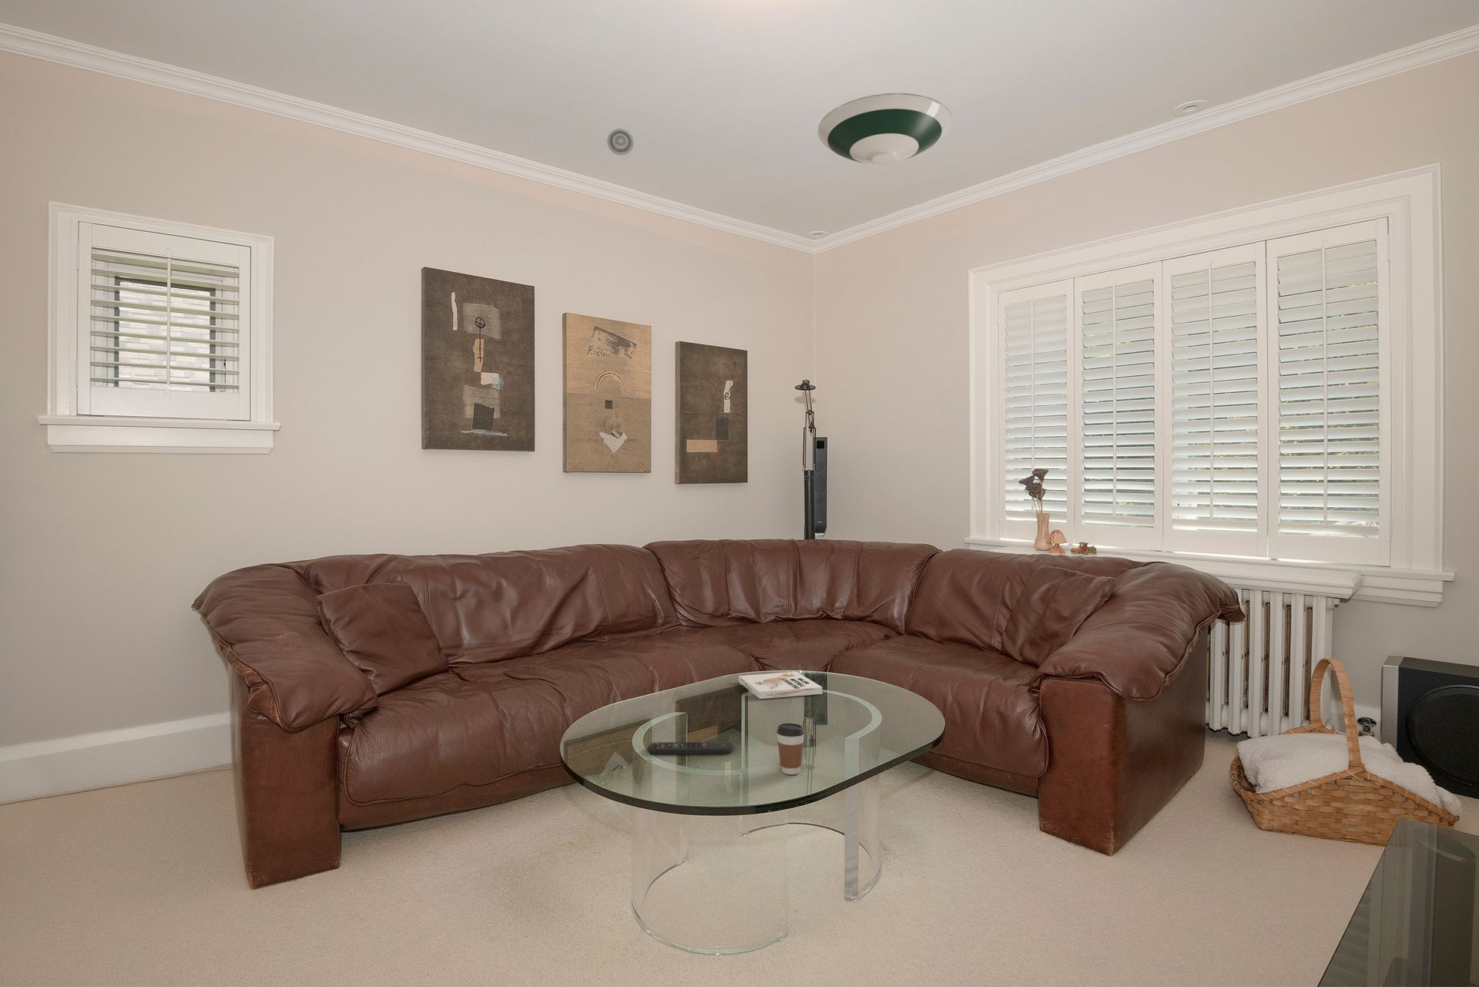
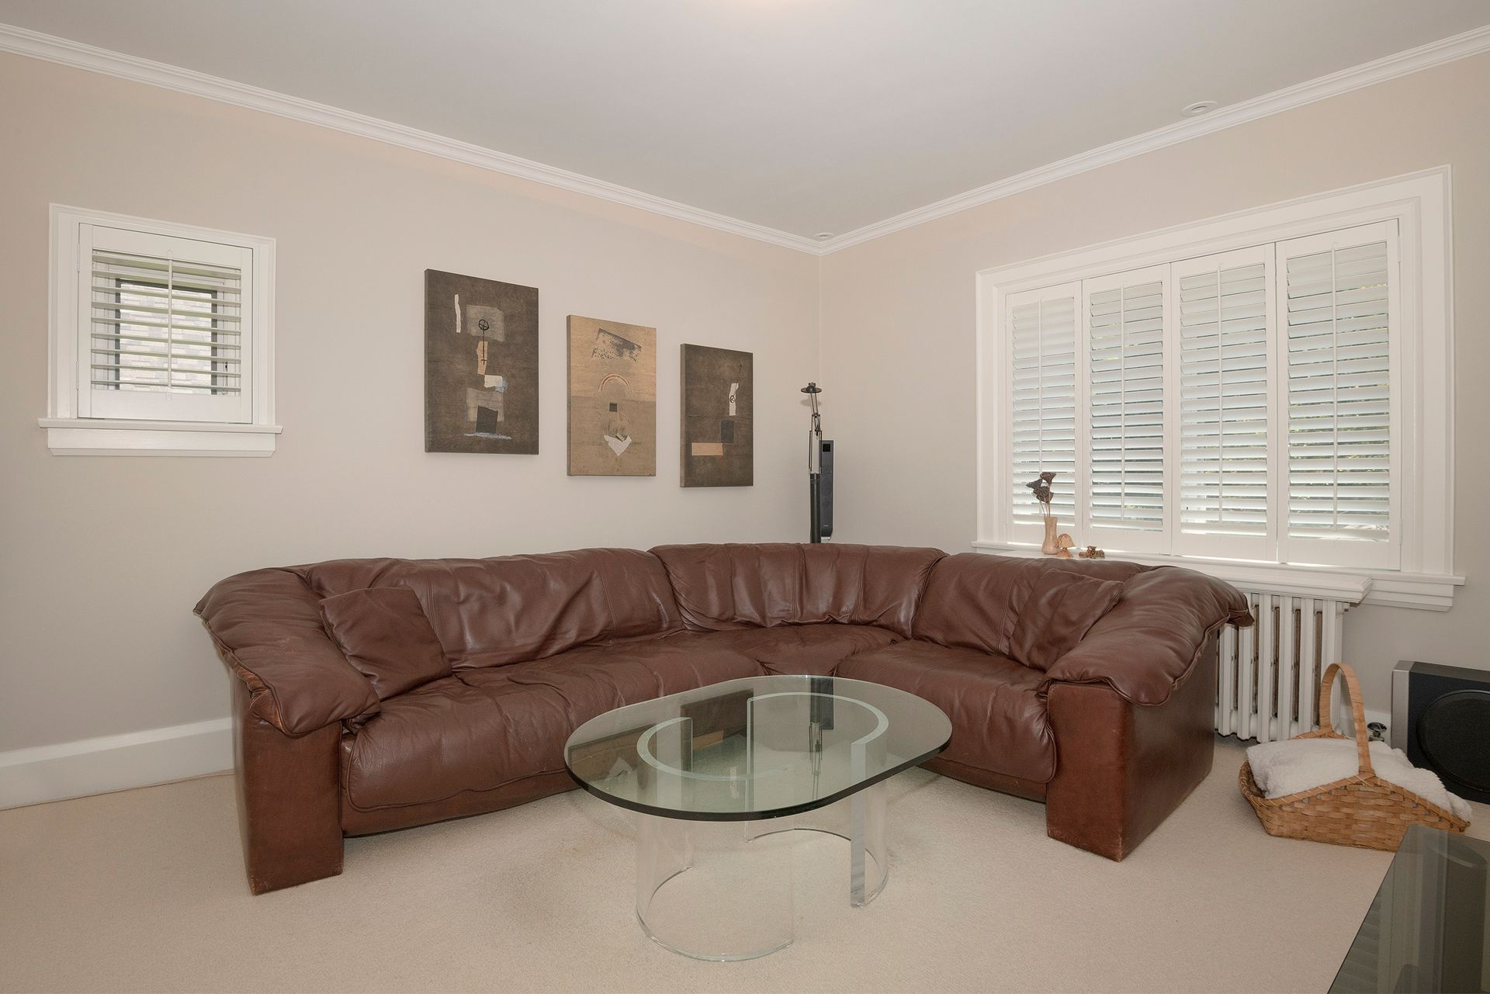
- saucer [817,93,953,165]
- book [738,671,823,699]
- smoke detector [606,128,634,156]
- remote control [648,741,733,756]
- coffee cup [775,723,806,776]
